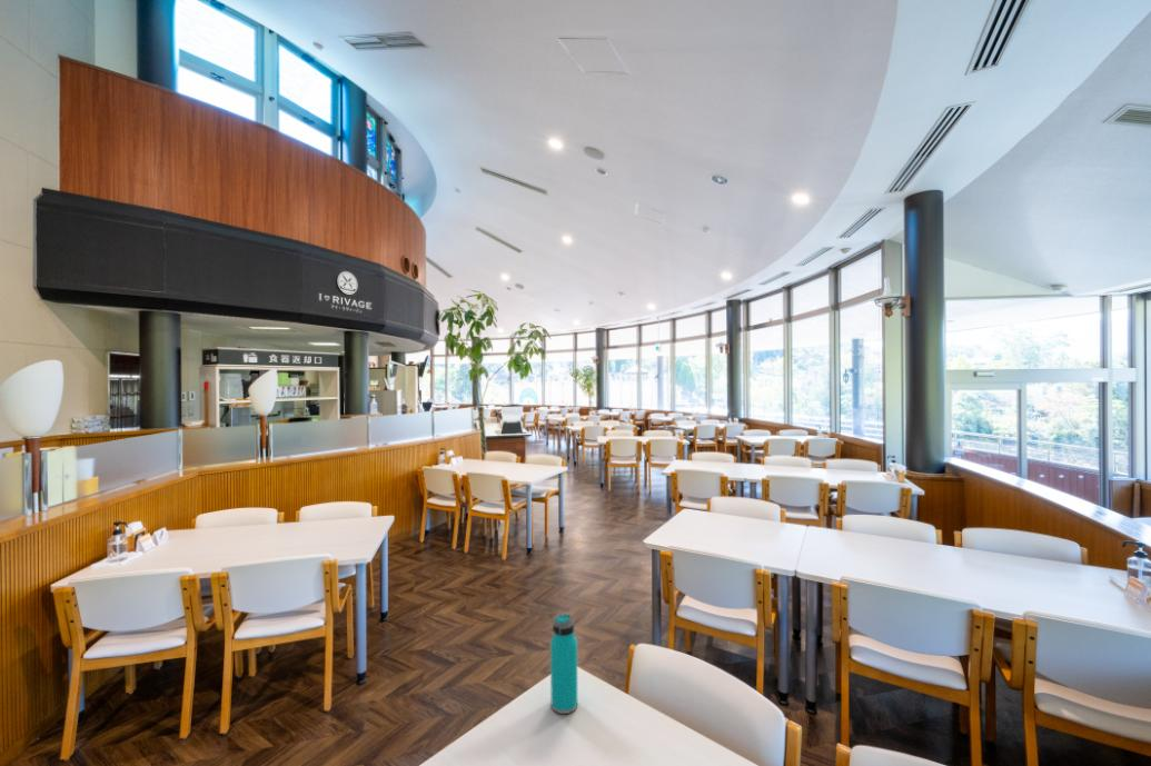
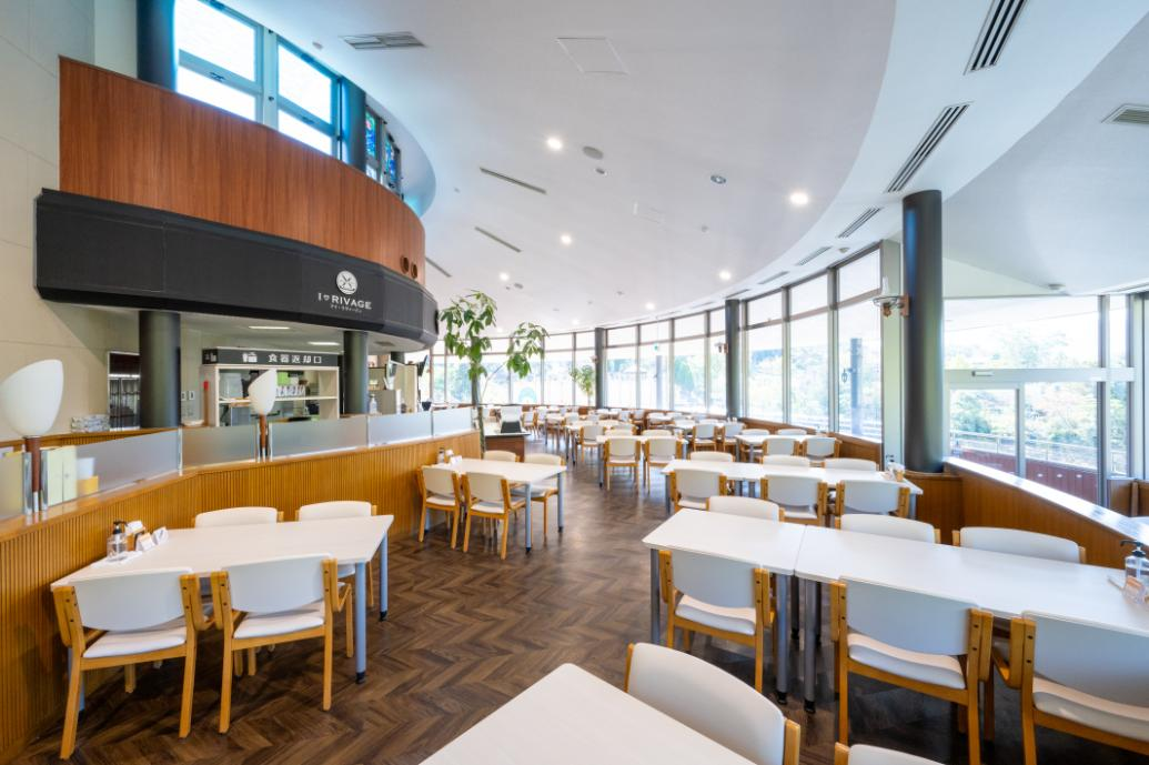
- water bottle [549,611,578,715]
